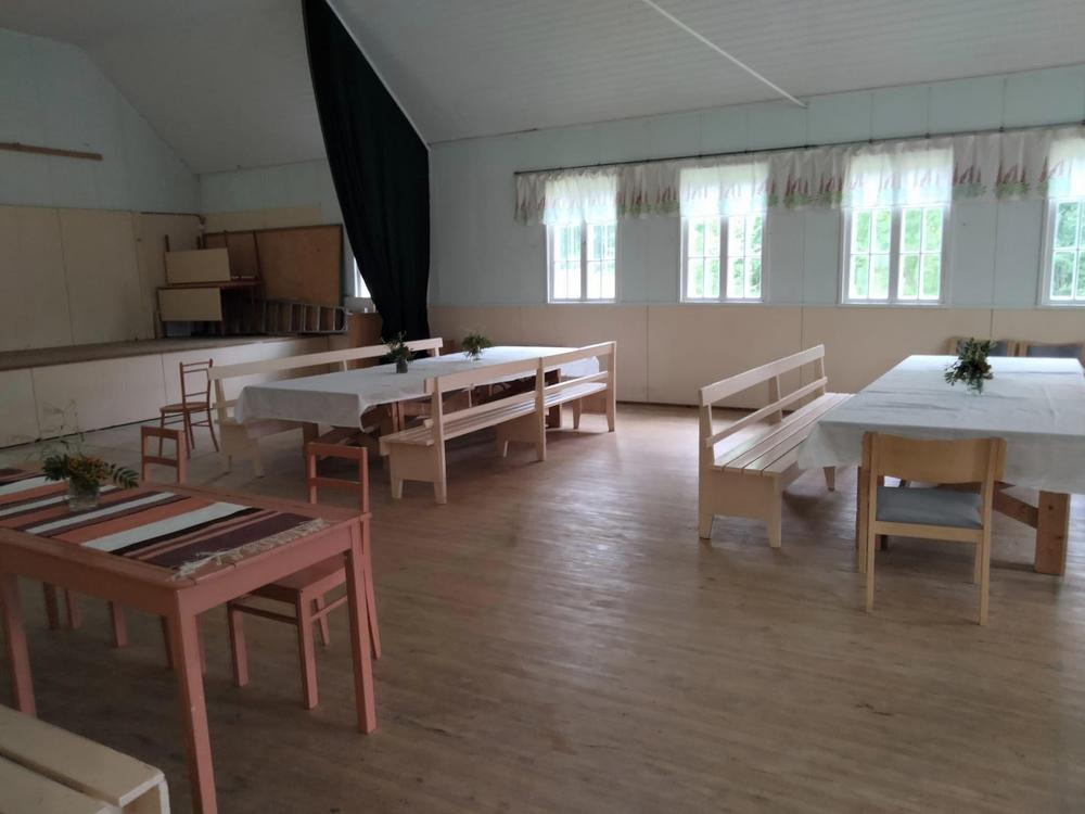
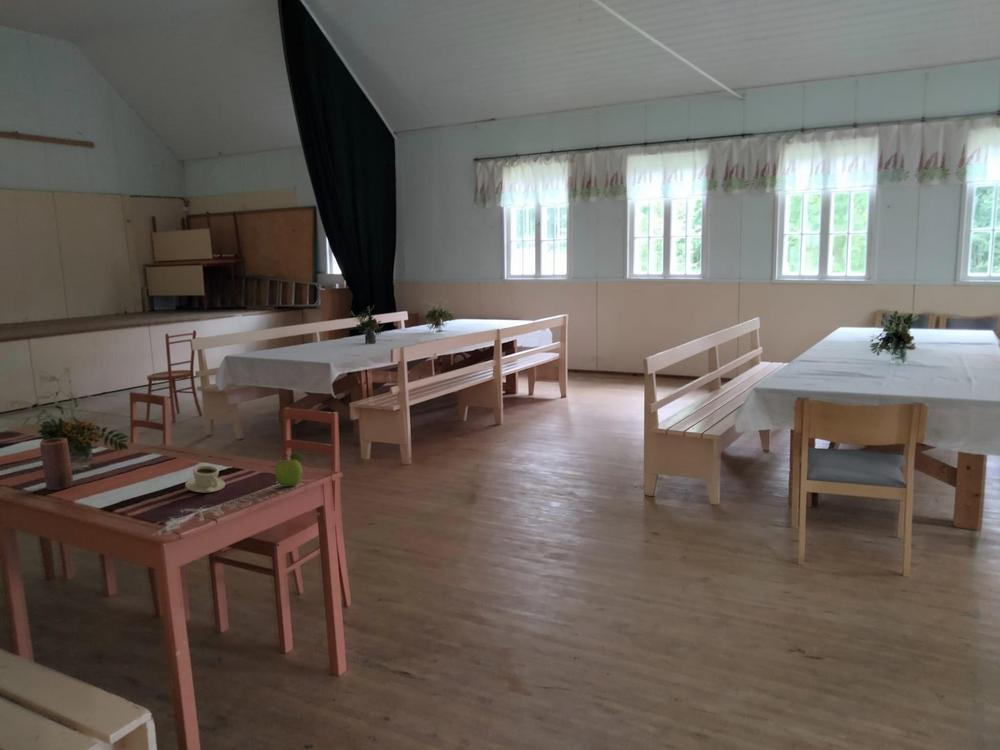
+ candle [39,437,74,491]
+ cup [184,465,226,494]
+ fruit [274,452,305,488]
